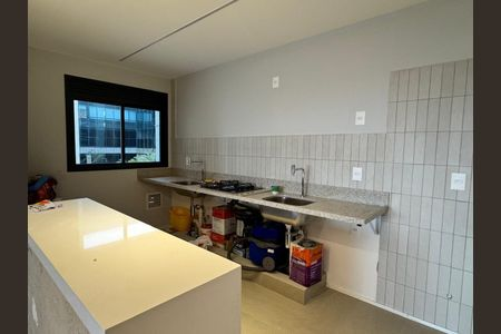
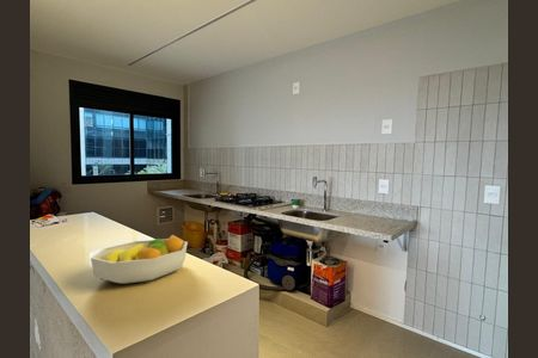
+ fruit bowl [90,234,189,285]
